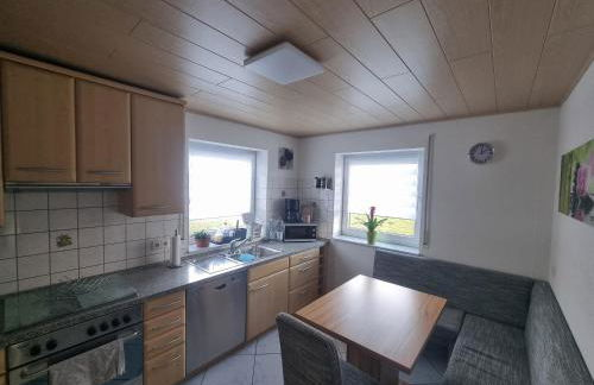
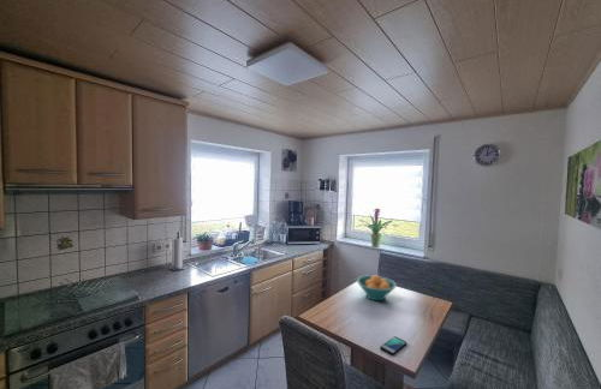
+ fruit bowl [356,274,398,301]
+ smartphone [380,335,407,355]
